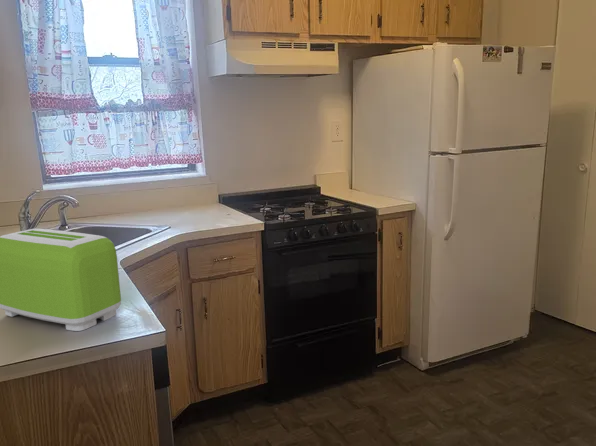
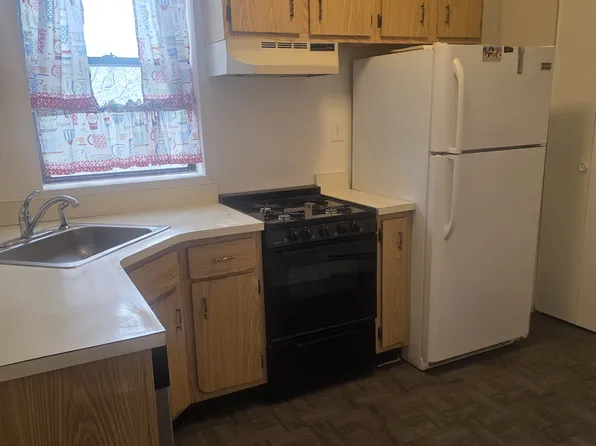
- toaster [0,228,122,332]
